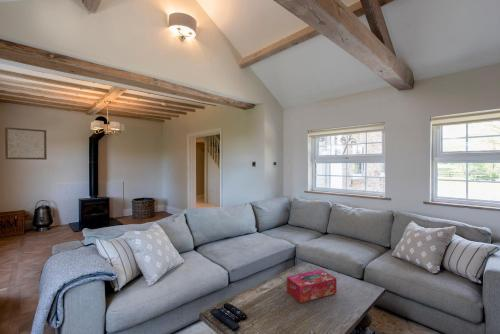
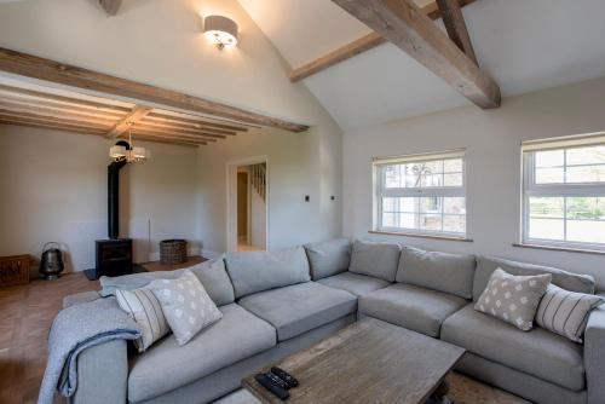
- wall art [4,126,48,161]
- tissue box [286,268,337,304]
